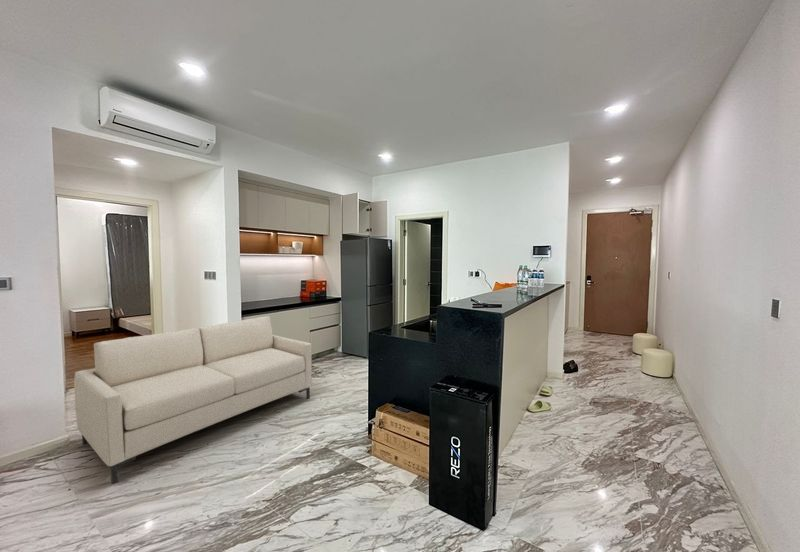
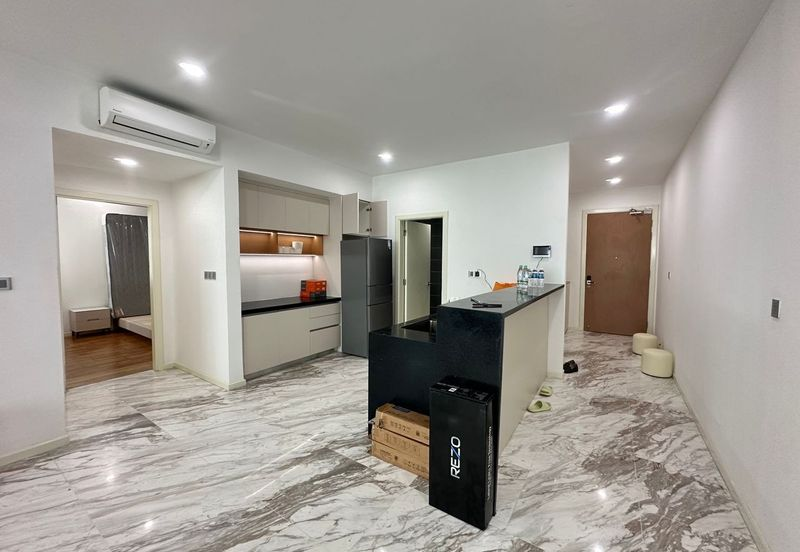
- sofa [73,315,313,485]
